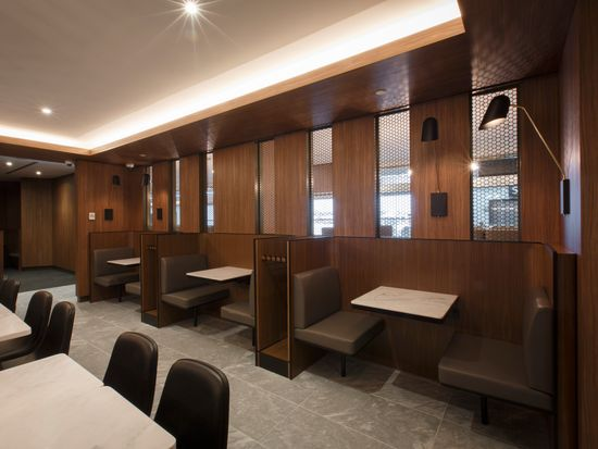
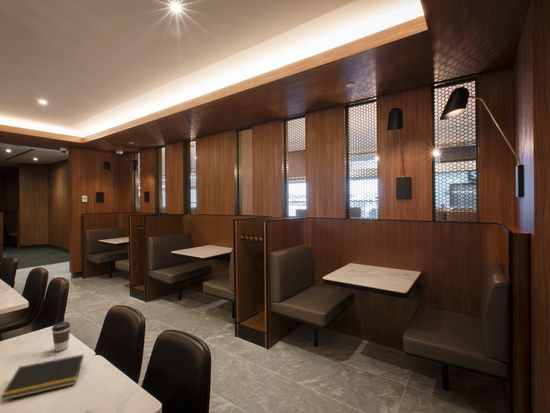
+ notepad [0,353,85,402]
+ coffee cup [51,321,71,352]
